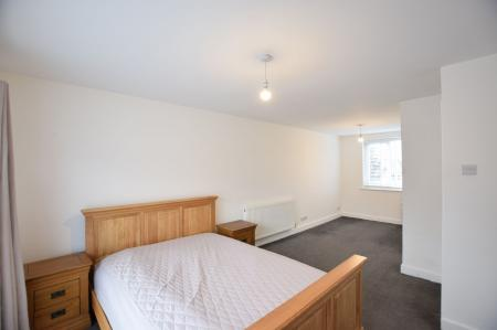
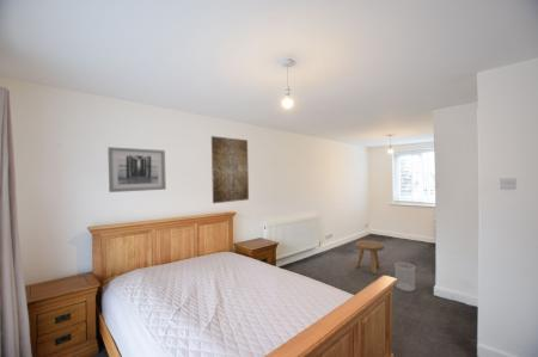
+ wall art [210,135,250,204]
+ stool [354,239,385,276]
+ wall art [106,146,167,193]
+ wastebasket [393,261,416,293]
